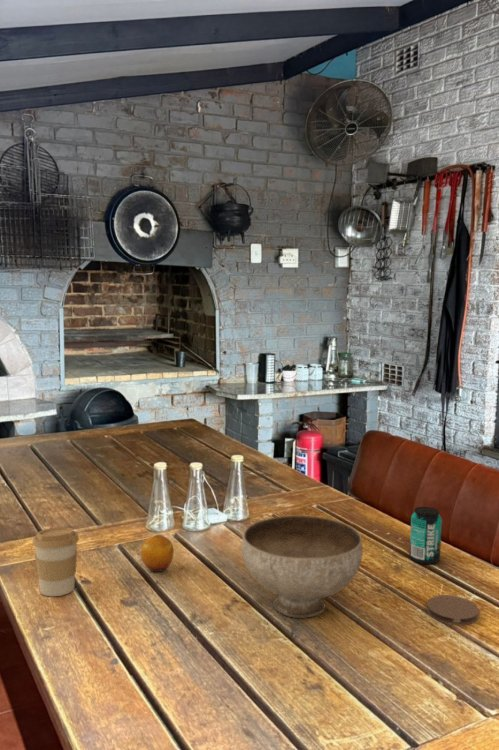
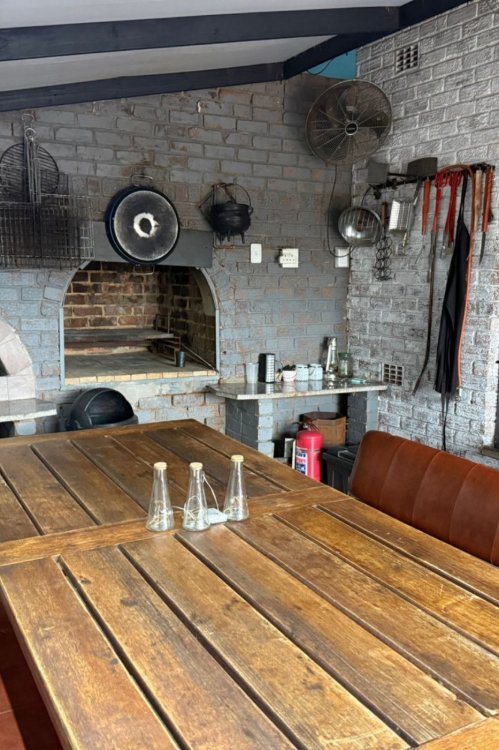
- coffee cup [31,526,80,597]
- beverage can [409,506,443,565]
- bowl [241,514,364,618]
- fruit [140,533,175,573]
- coaster [426,594,480,626]
